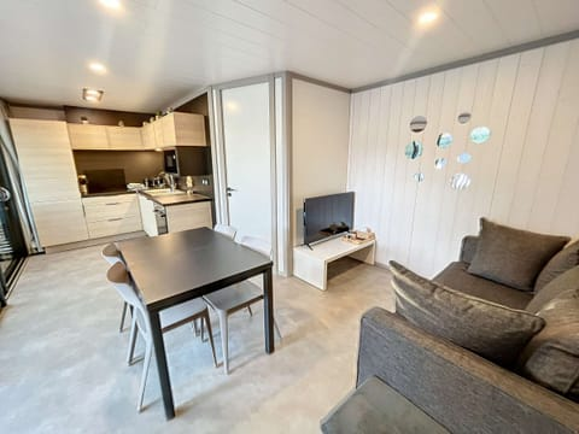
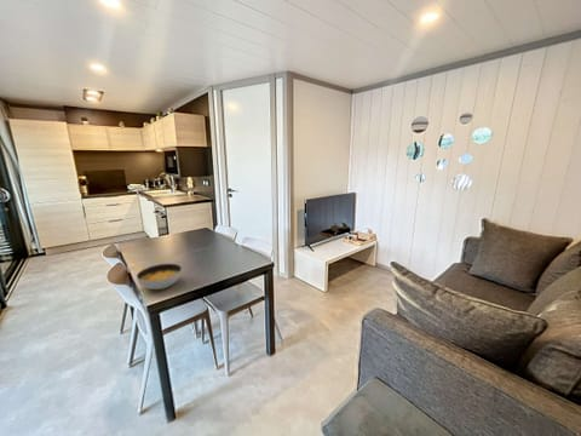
+ soup bowl [136,263,183,291]
